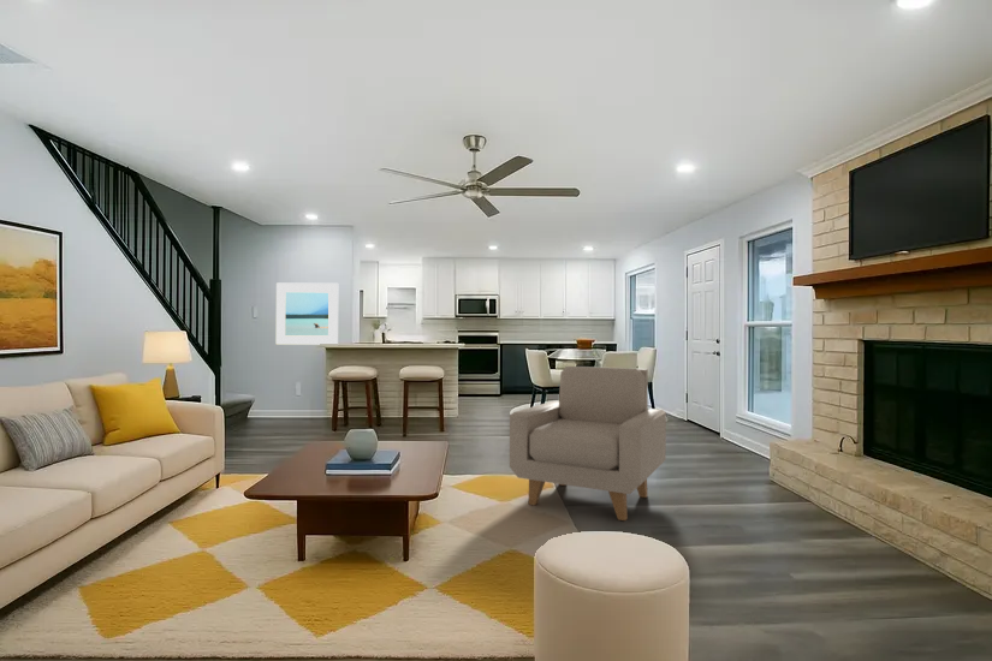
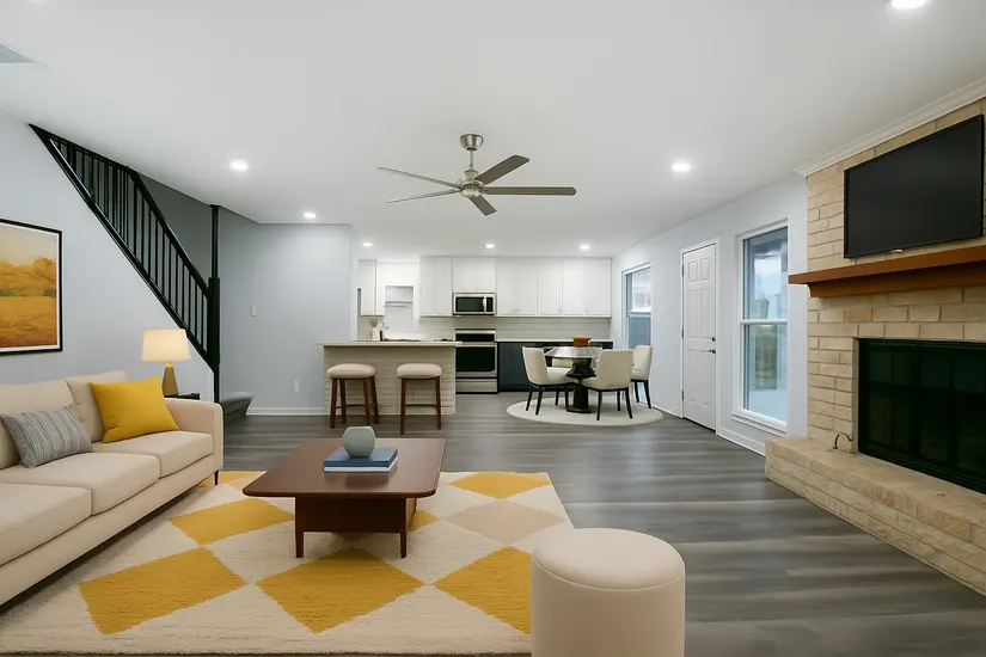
- armchair [509,365,667,522]
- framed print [275,282,339,346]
